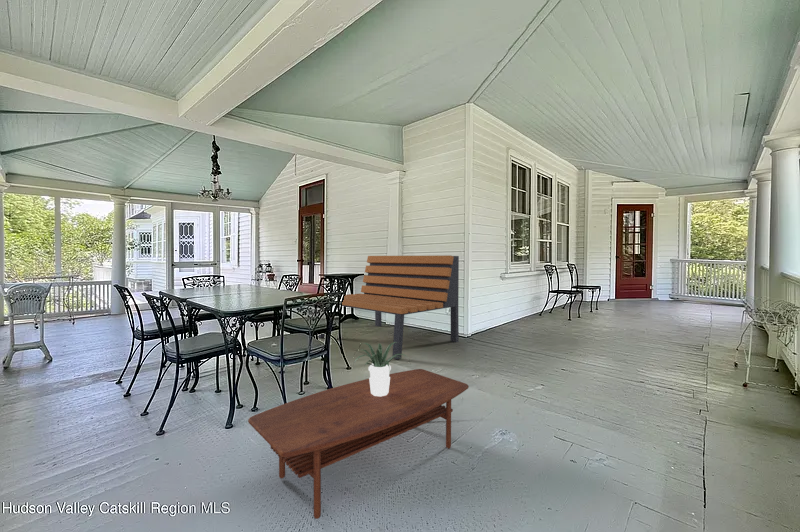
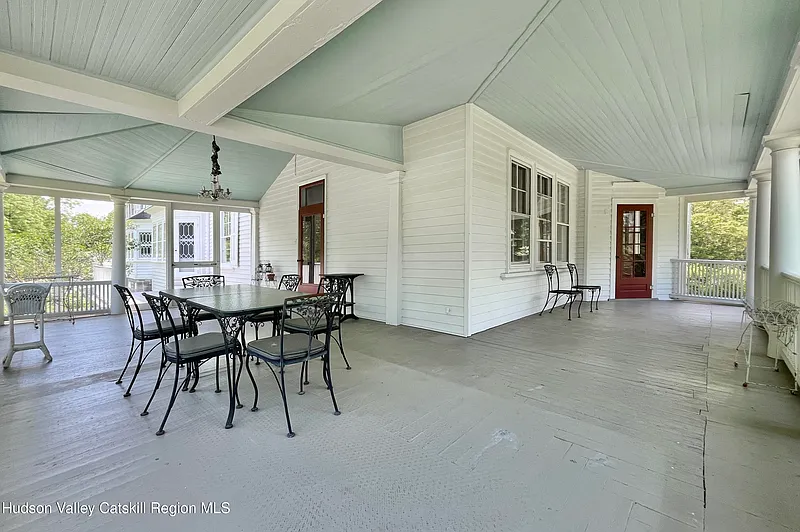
- bench [317,254,460,360]
- coffee table [247,368,470,520]
- potted plant [352,342,411,396]
